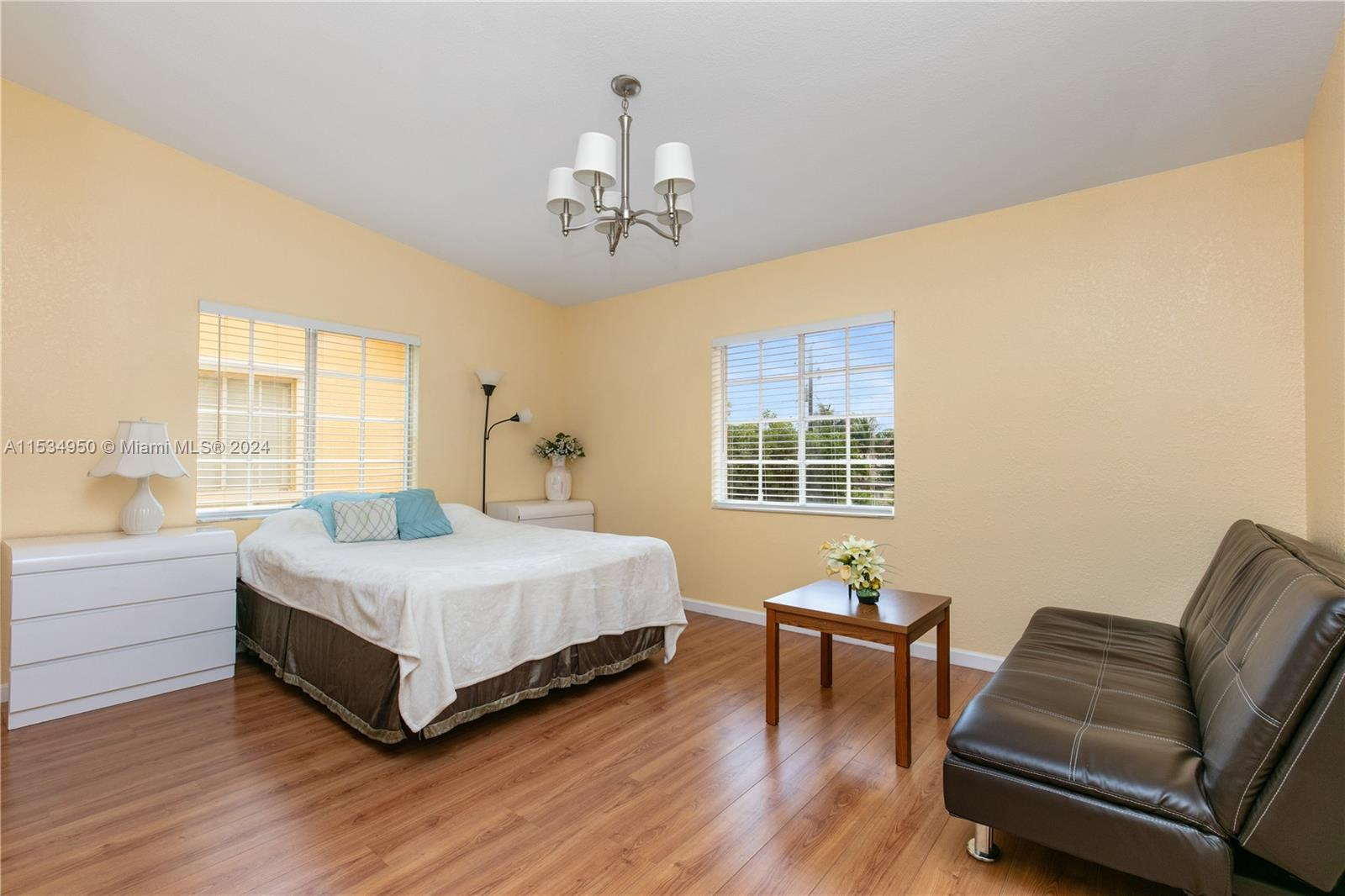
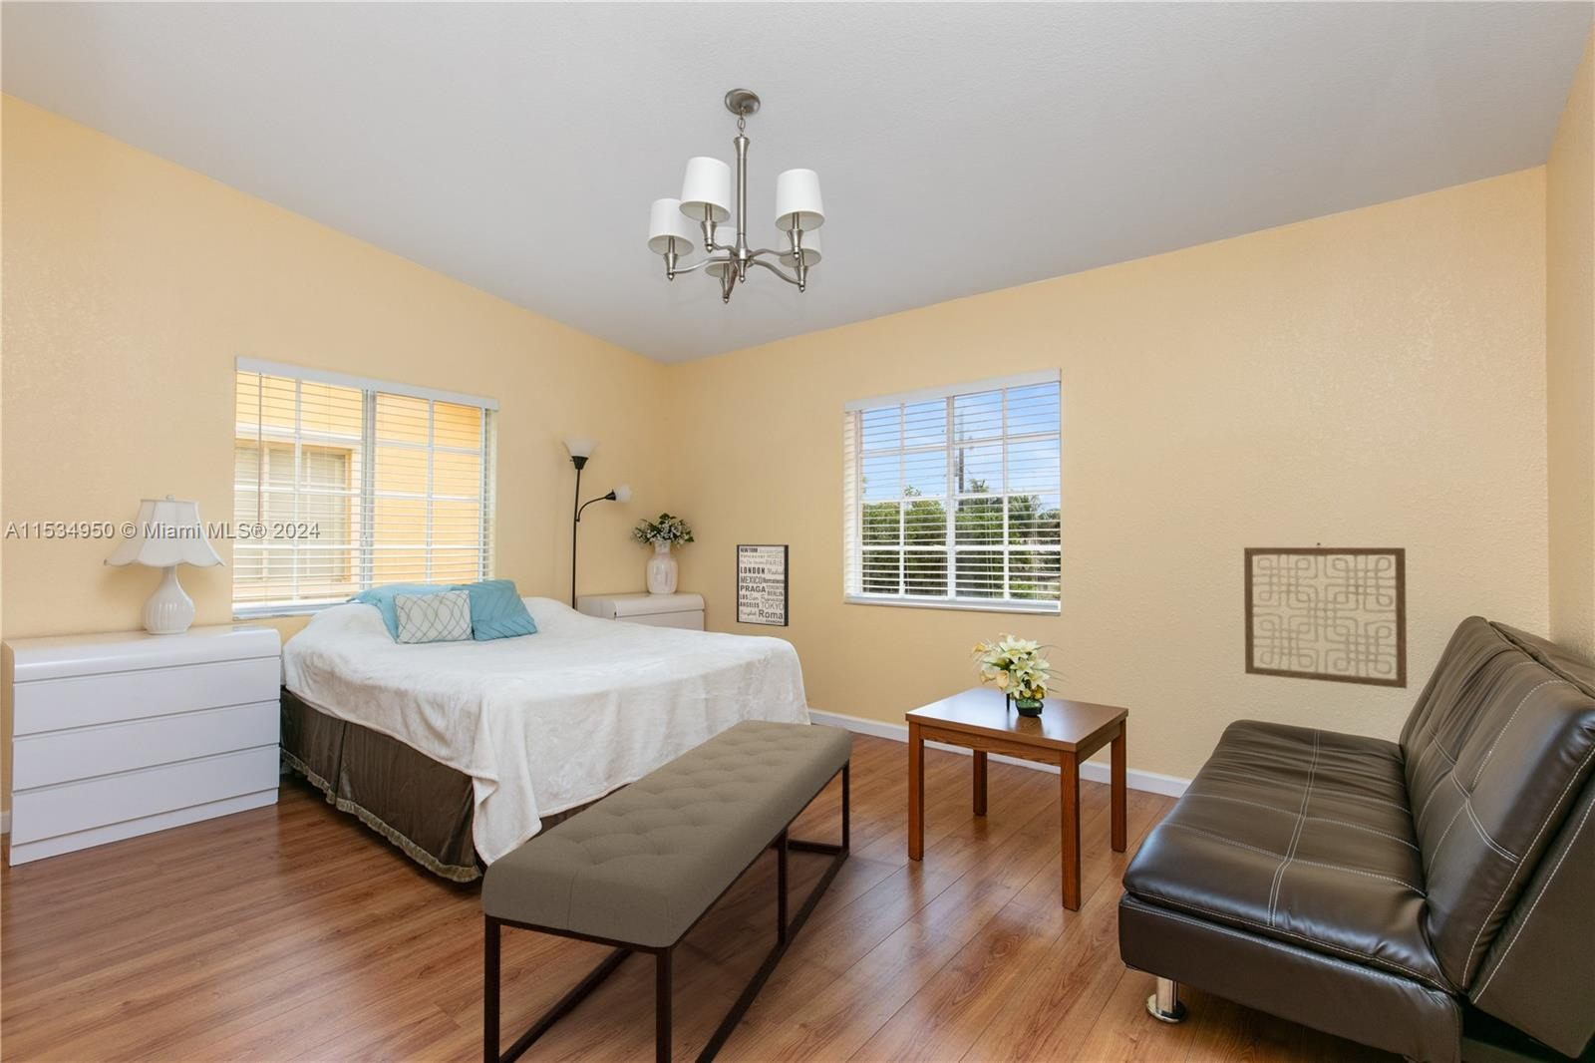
+ wall art [735,543,790,628]
+ wall art [1243,541,1408,690]
+ bench [479,719,854,1063]
